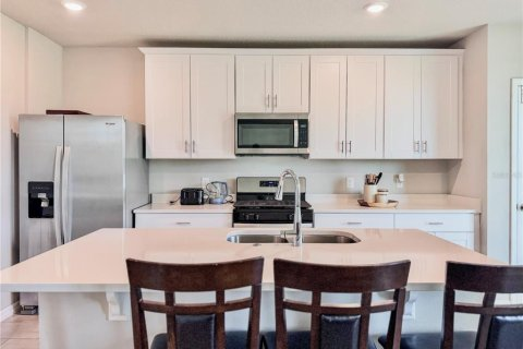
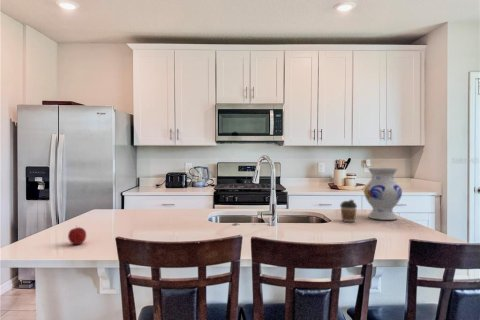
+ vase [363,167,403,221]
+ apple [67,225,87,245]
+ coffee cup [339,199,358,223]
